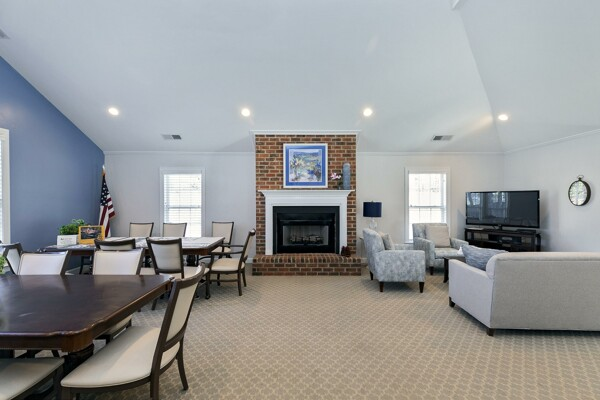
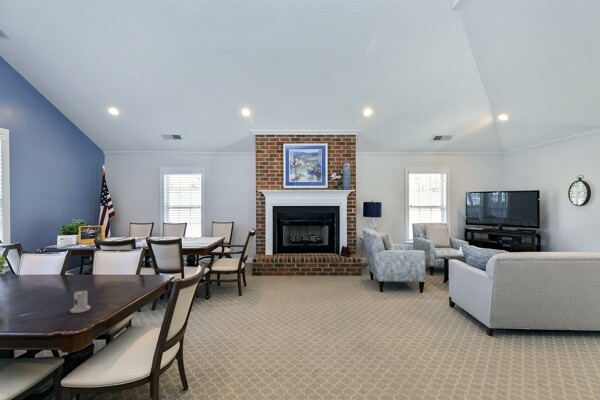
+ candle [69,289,91,314]
